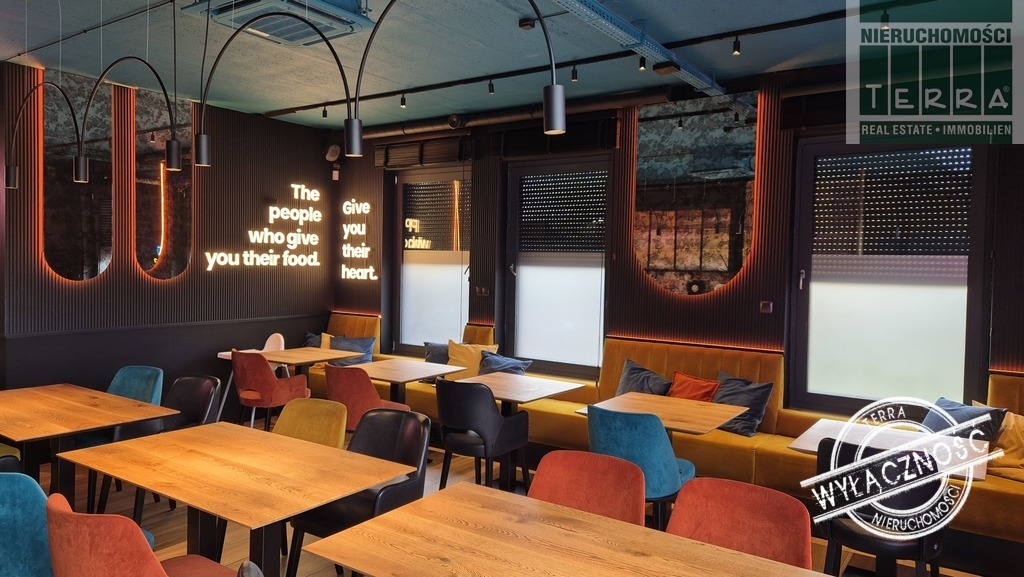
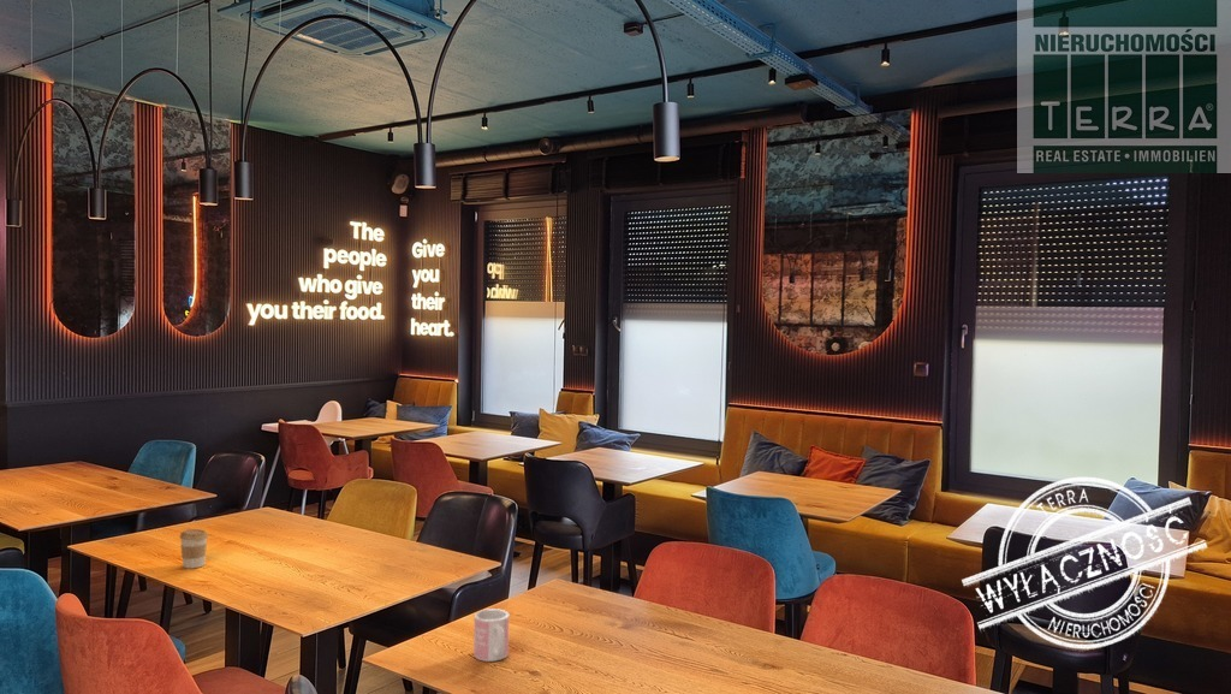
+ coffee cup [179,528,209,569]
+ mug [472,607,510,663]
